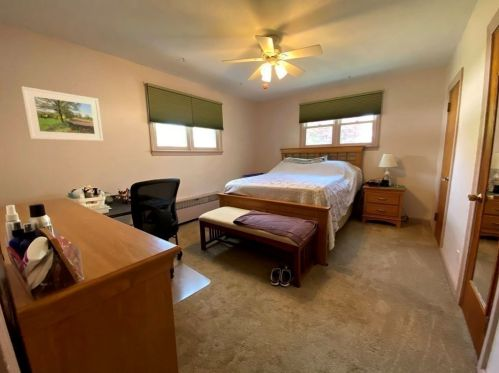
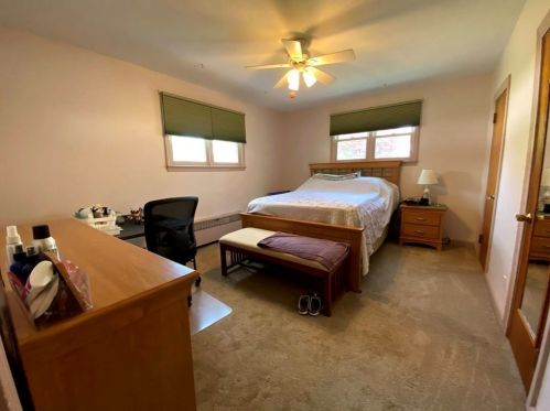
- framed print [20,85,104,142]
